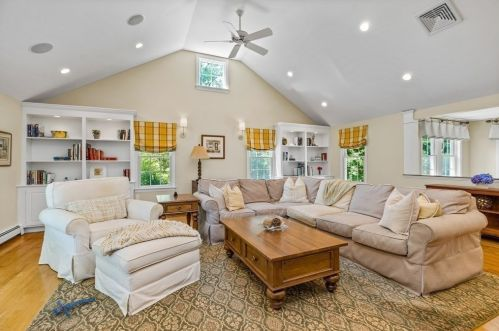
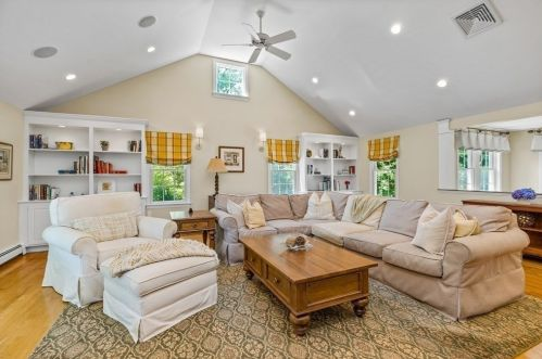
- plush toy [51,293,98,320]
